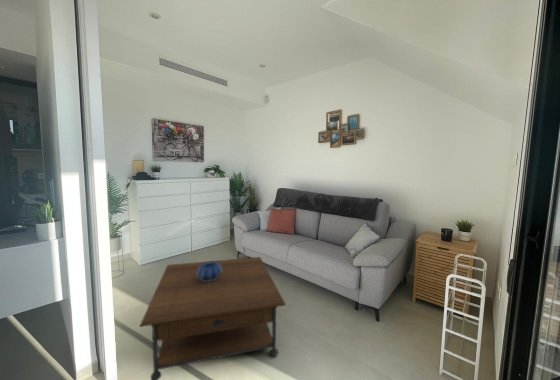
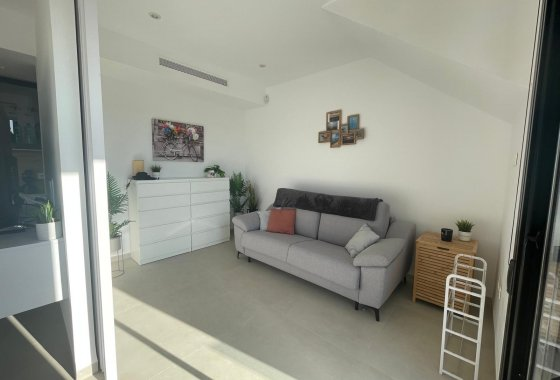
- decorative bowl [197,260,222,282]
- coffee table [139,256,287,380]
